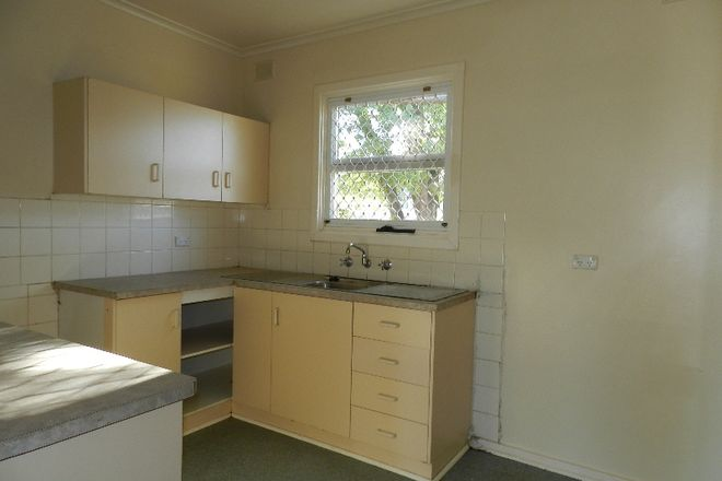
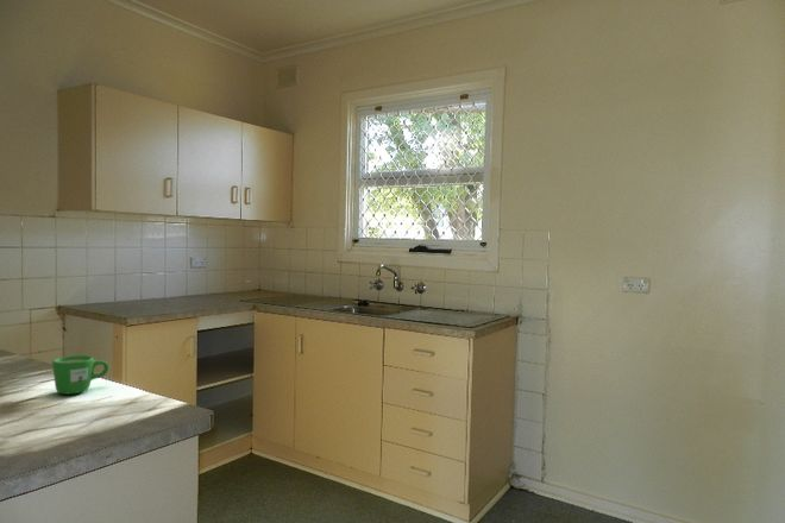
+ mug [51,354,109,396]
